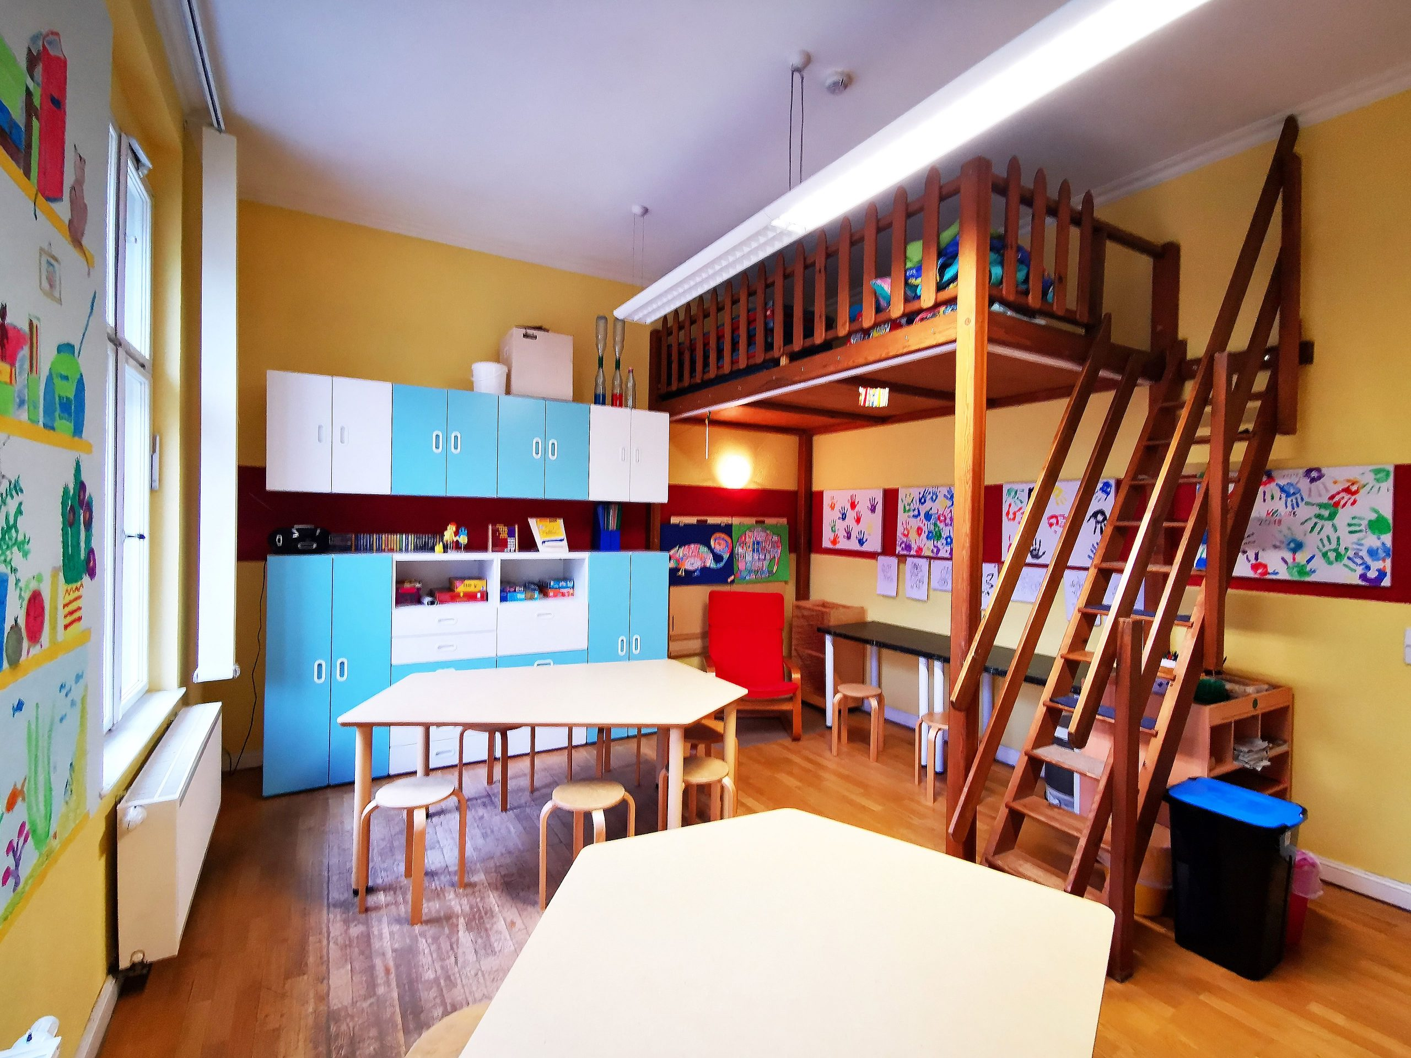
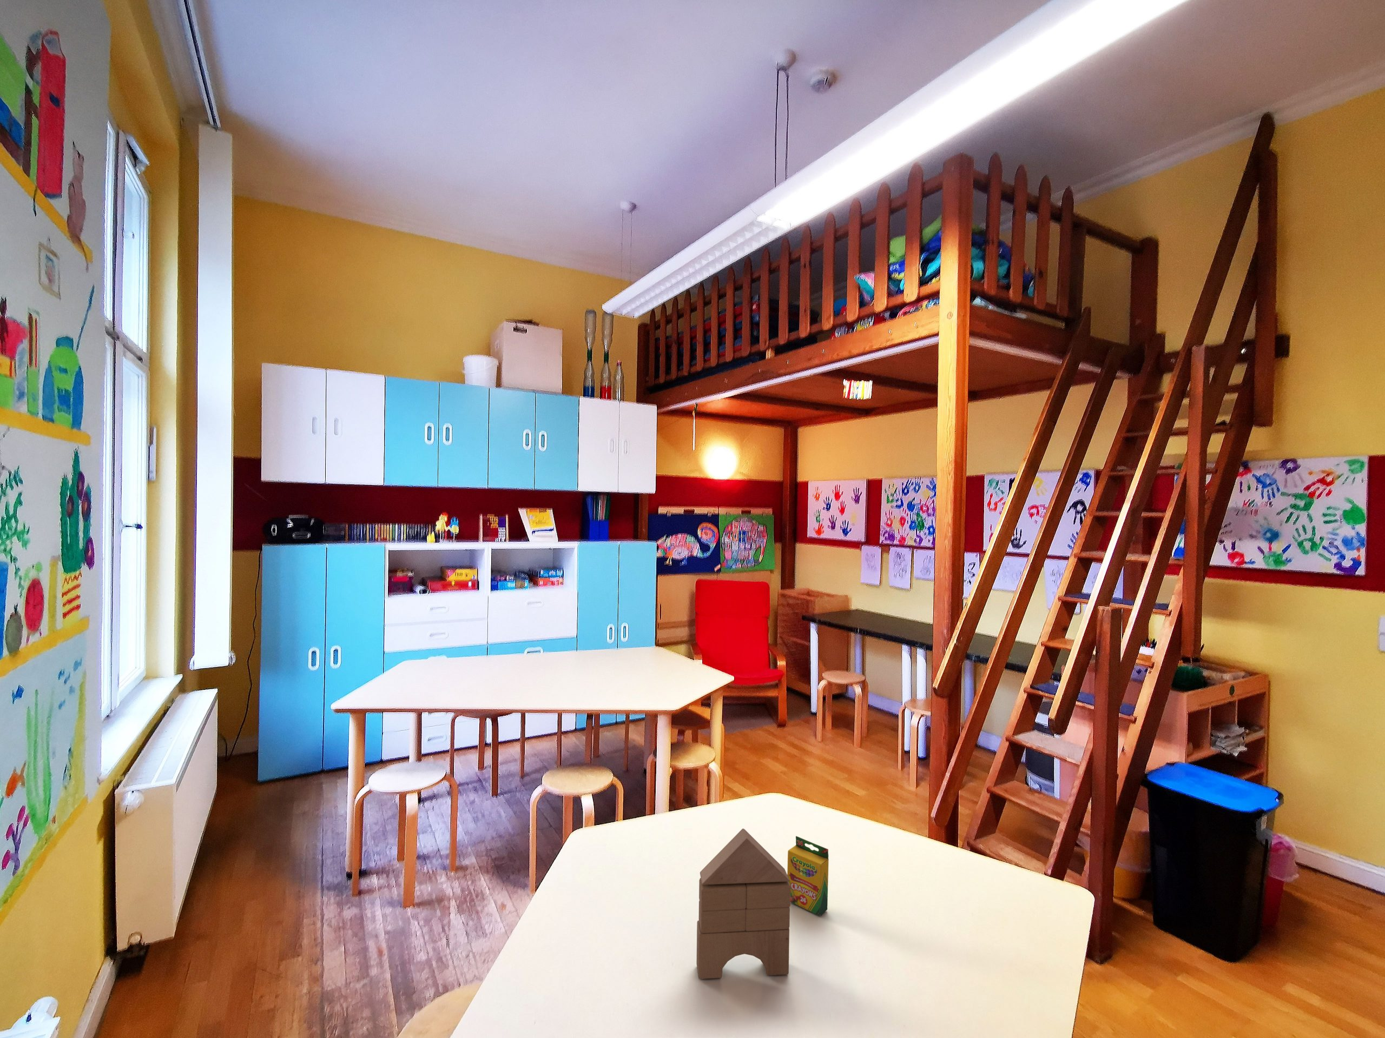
+ crayon box [786,835,830,916]
+ toy blocks [696,828,791,979]
